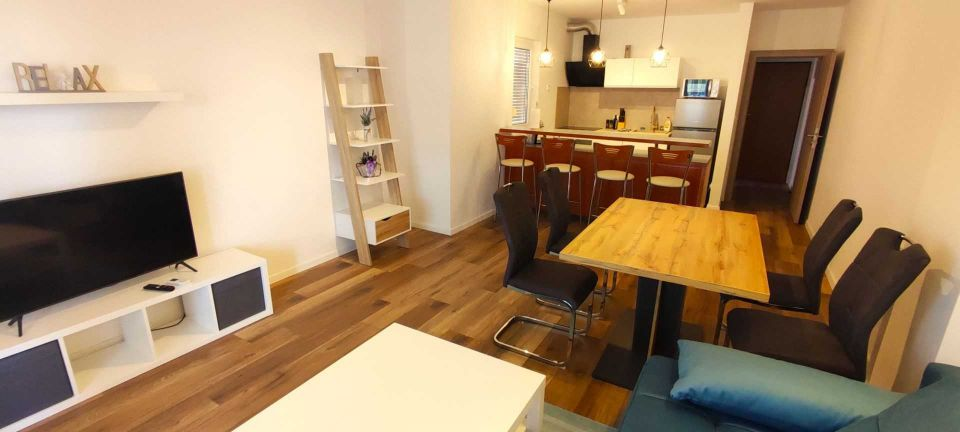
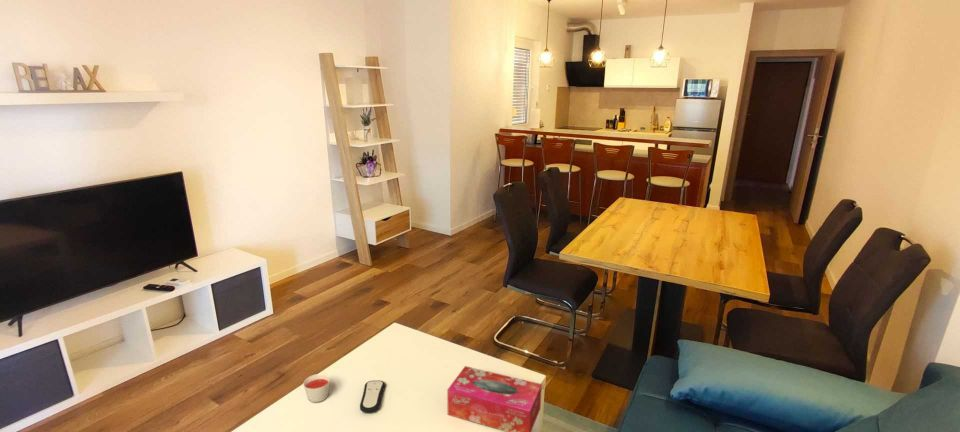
+ remote control [359,379,386,414]
+ candle [303,373,331,403]
+ tissue box [446,365,543,432]
